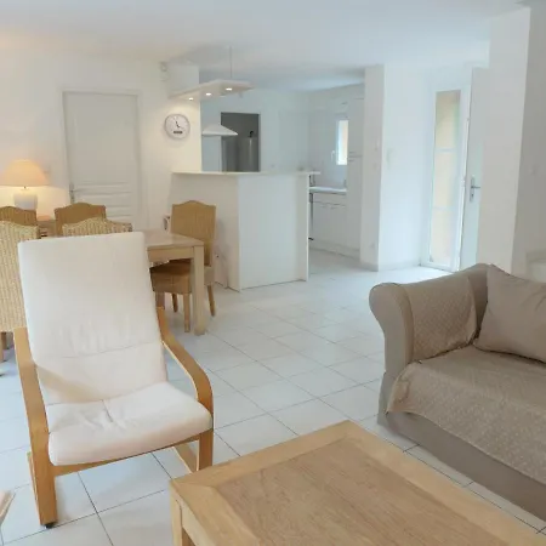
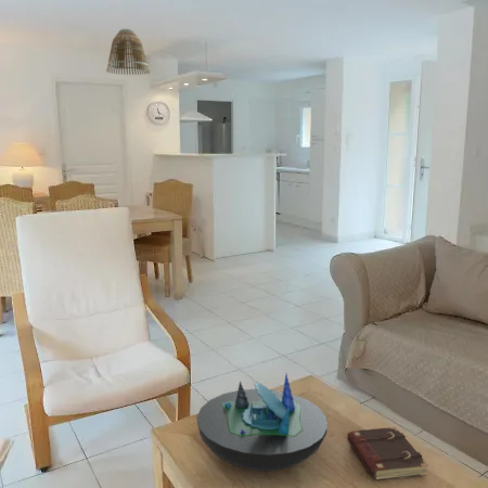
+ lamp shade [105,28,151,76]
+ book [347,426,429,481]
+ decorative bowl [195,373,329,473]
